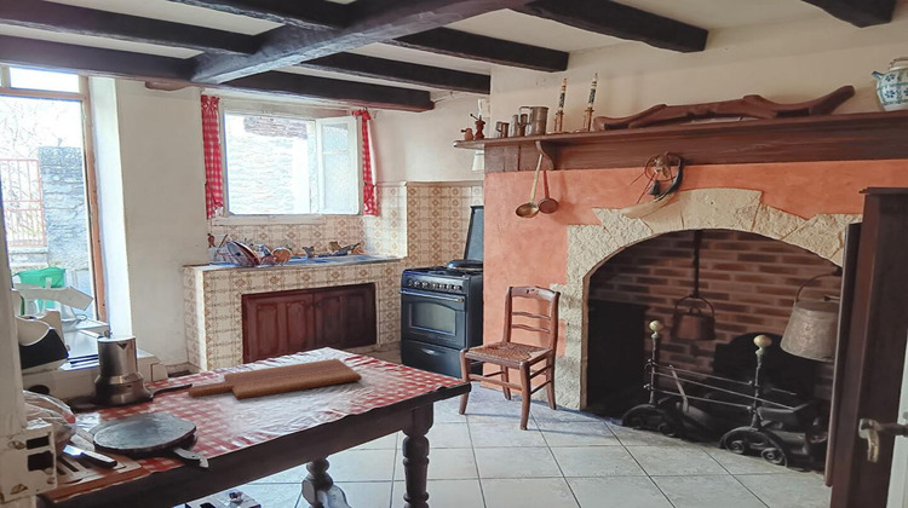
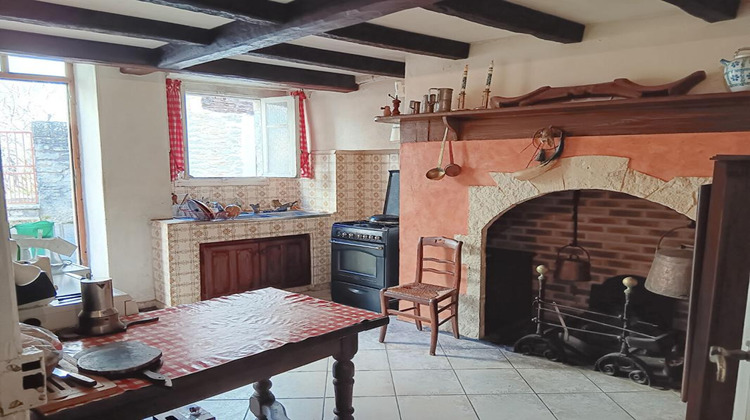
- cutting board [186,358,363,400]
